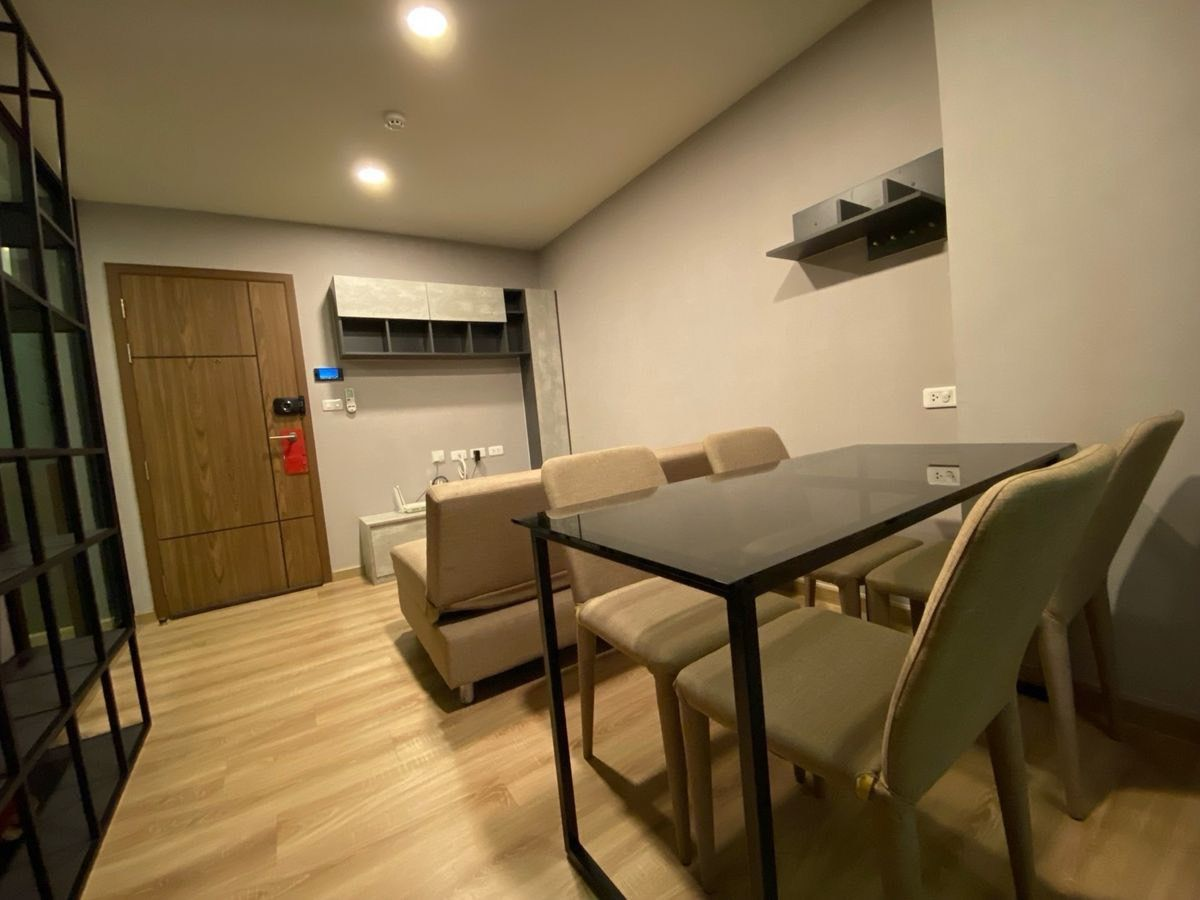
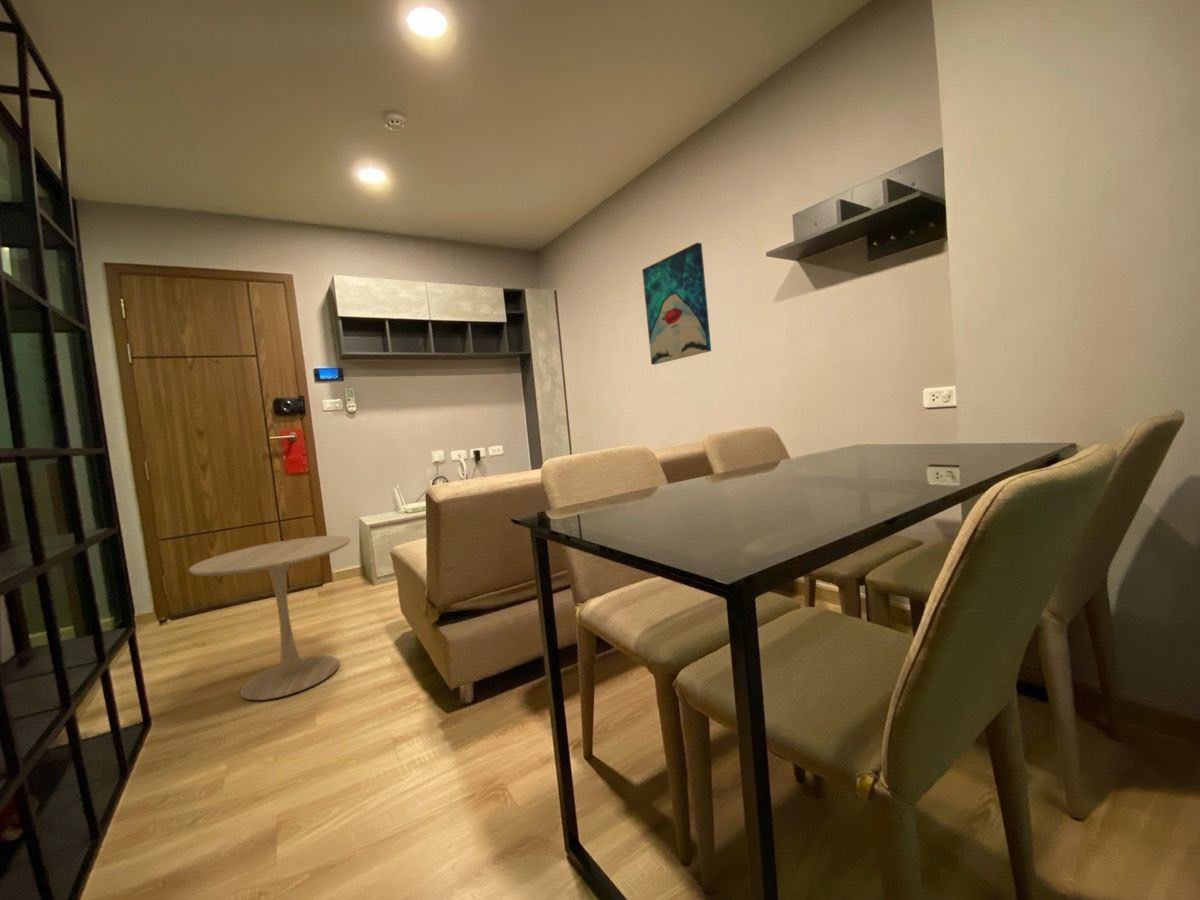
+ wall art [641,242,712,366]
+ side table [188,535,351,701]
